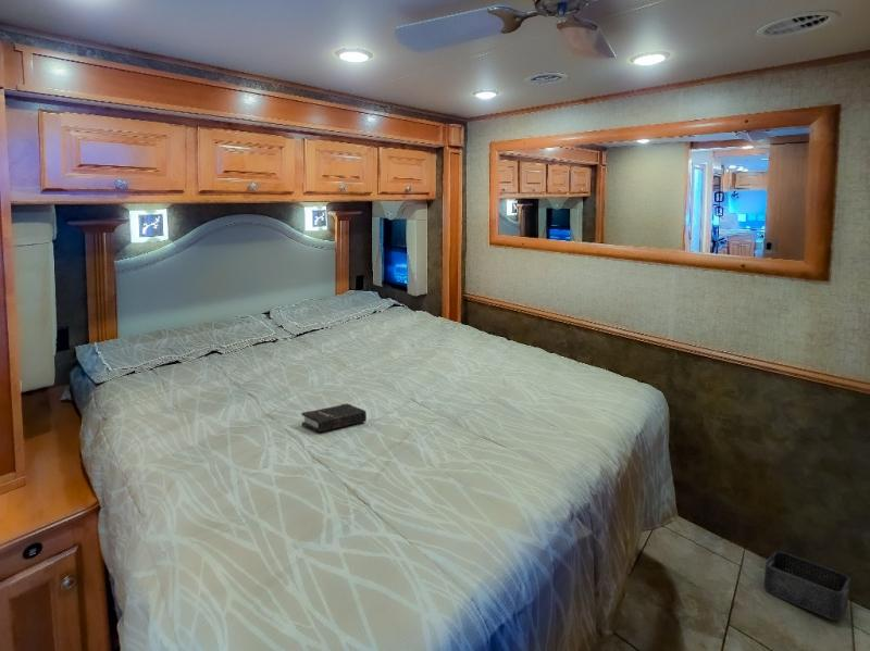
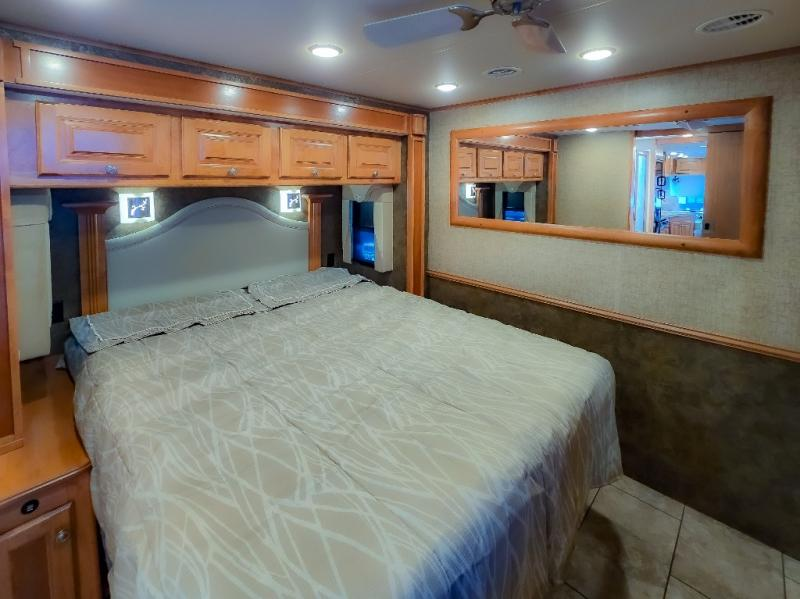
- hardback book [300,402,368,434]
- storage bin [762,550,852,622]
